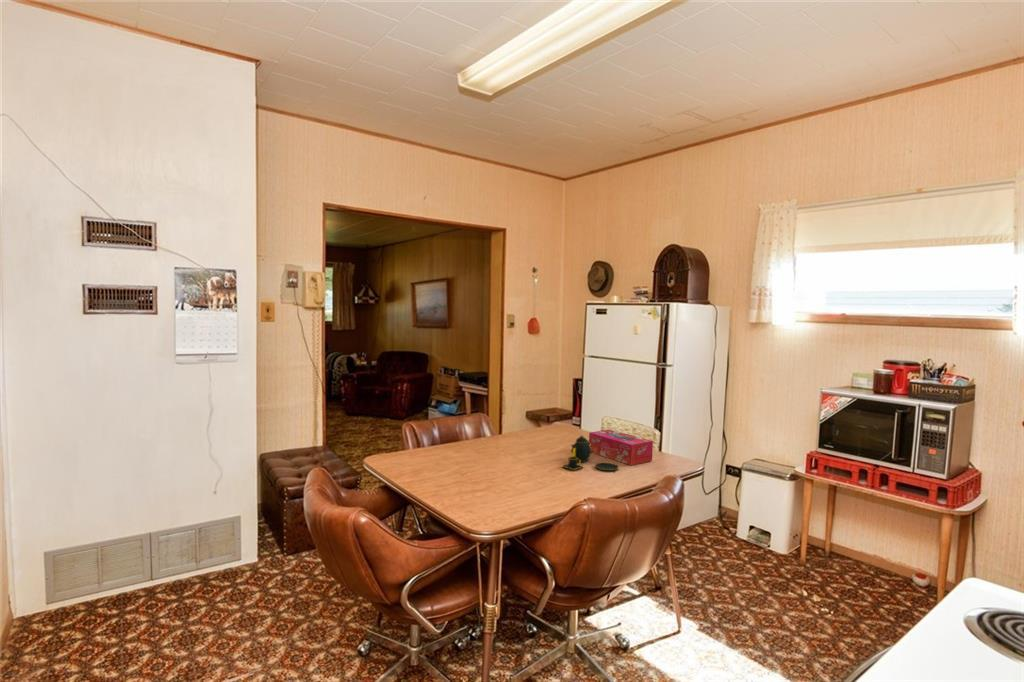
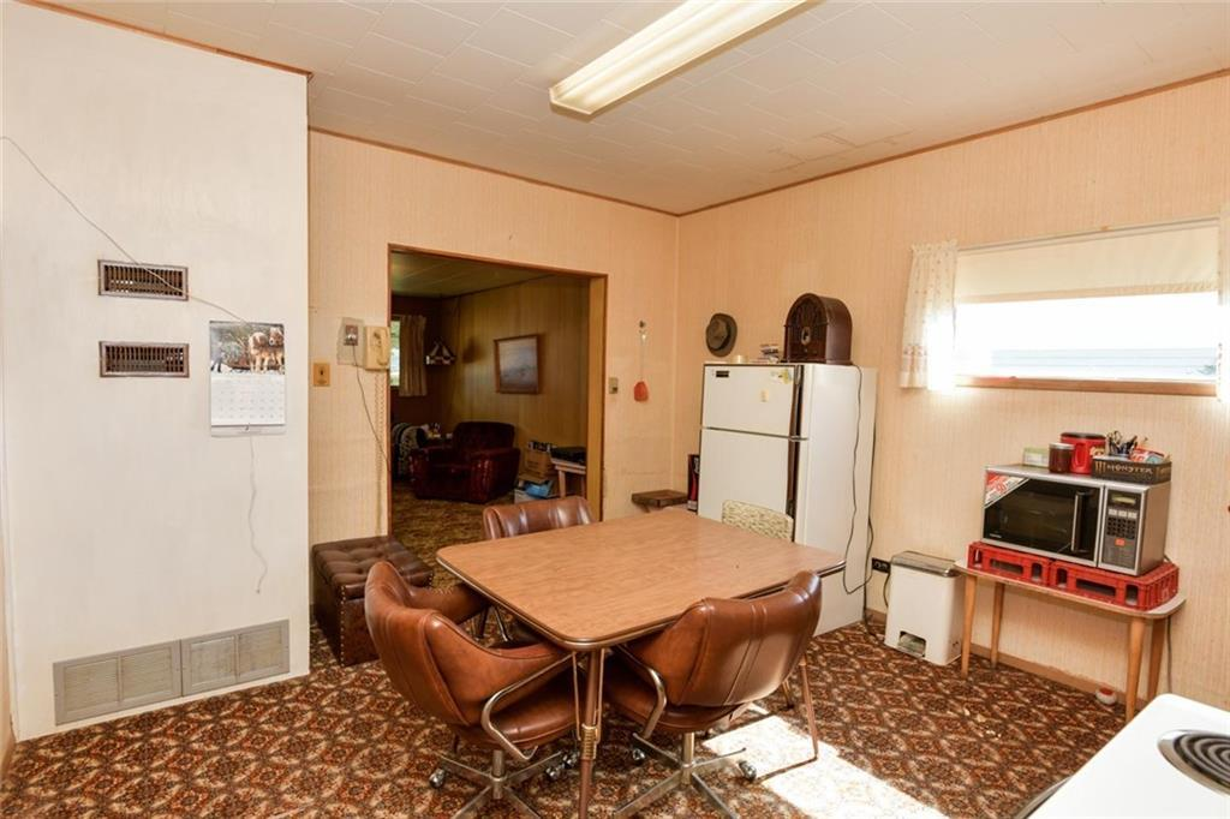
- tissue box [588,429,654,466]
- teapot [561,434,620,472]
